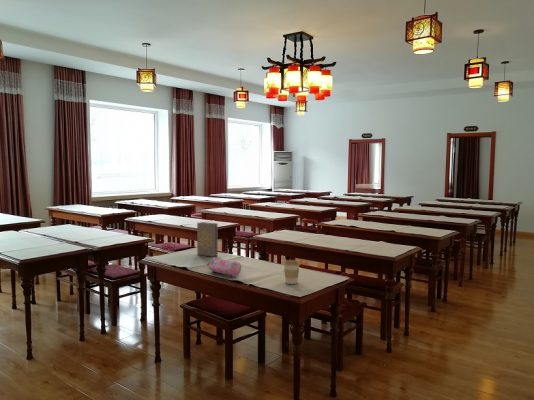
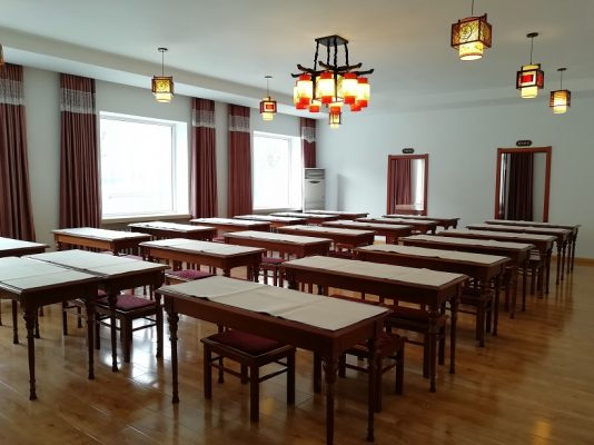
- book [196,221,219,258]
- pencil case [207,256,242,277]
- coffee cup [283,259,301,285]
